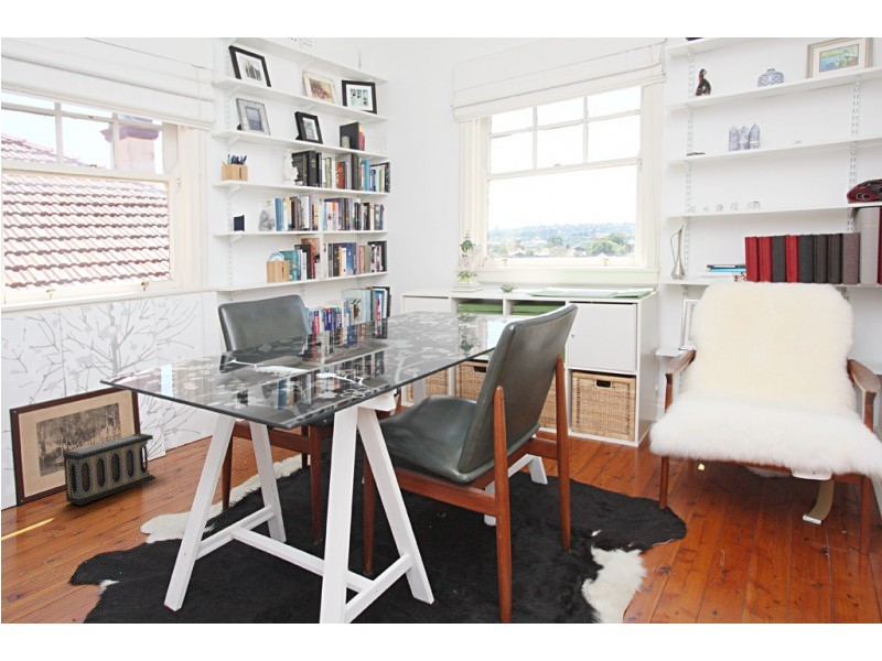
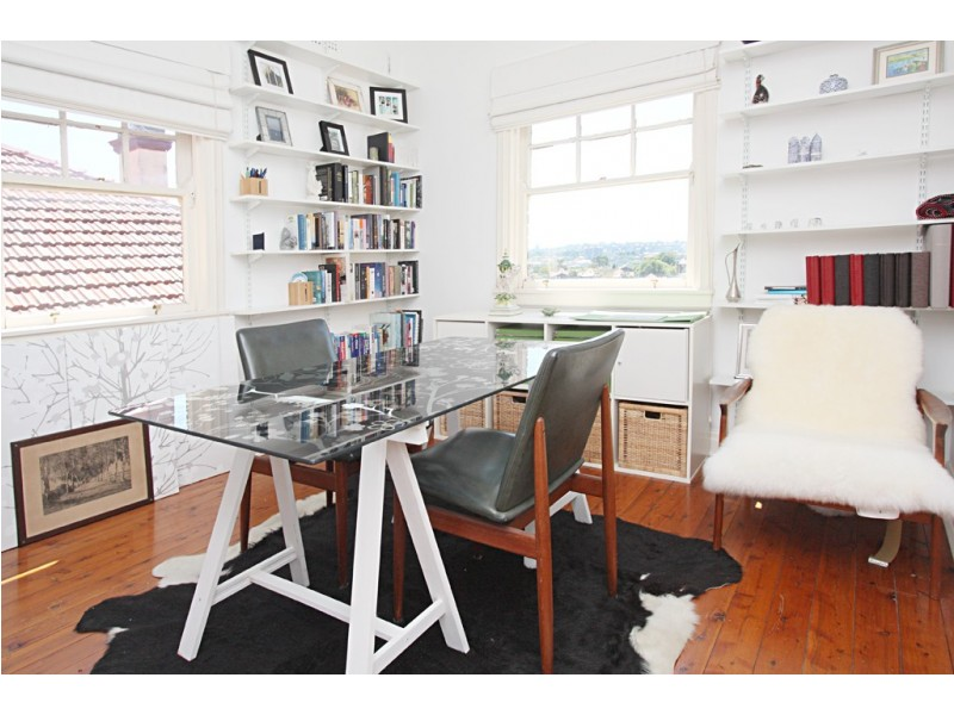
- speaker [62,432,157,507]
